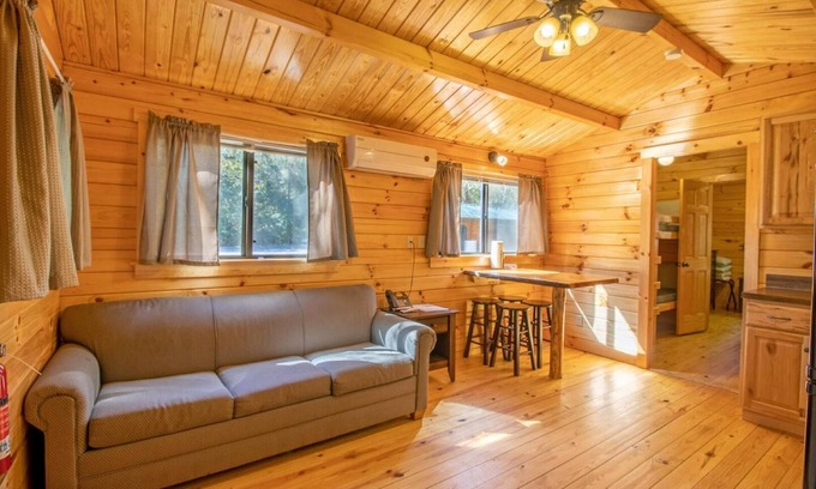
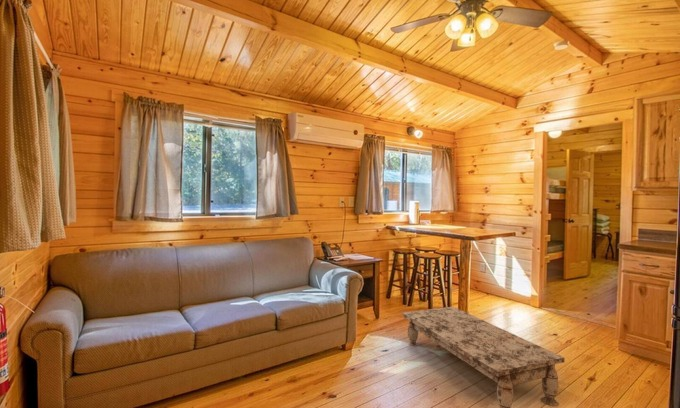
+ coffee table [401,306,566,408]
